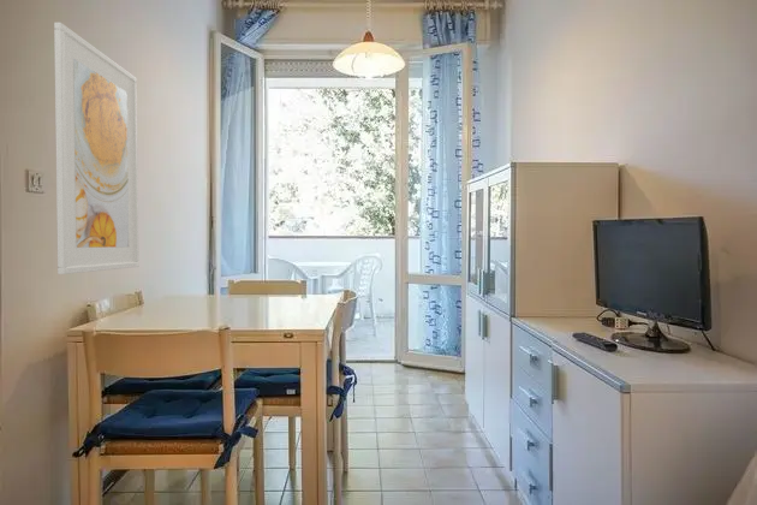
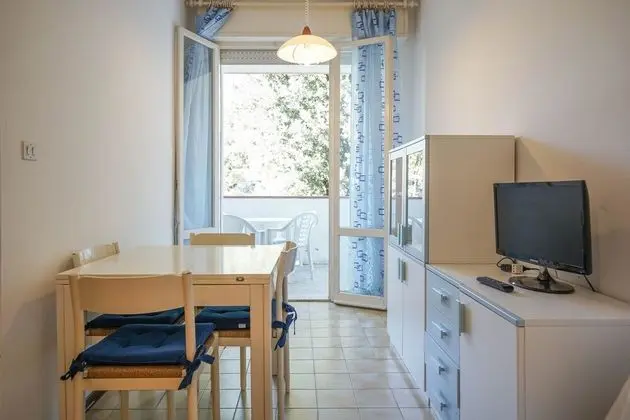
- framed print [53,22,141,275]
